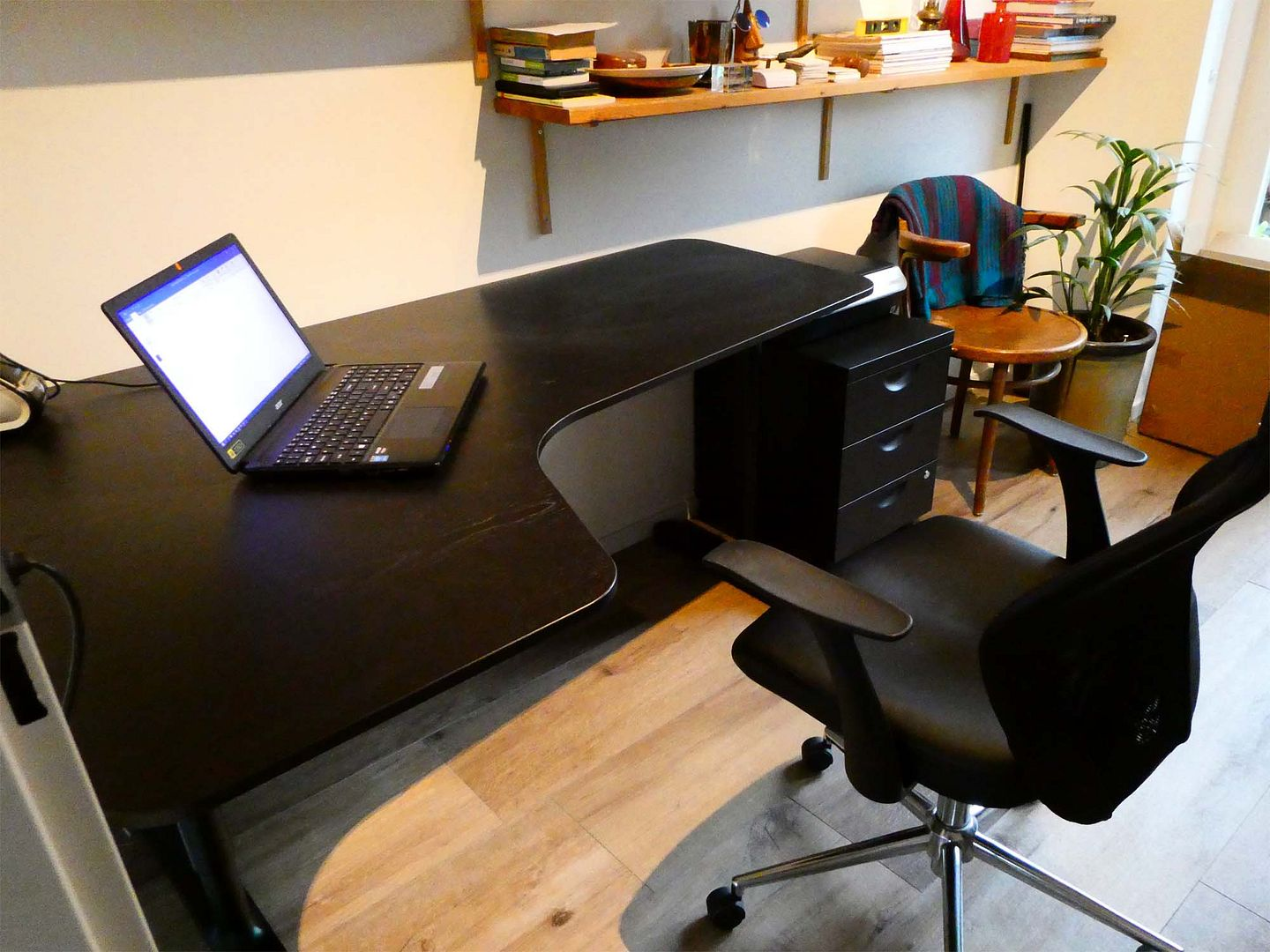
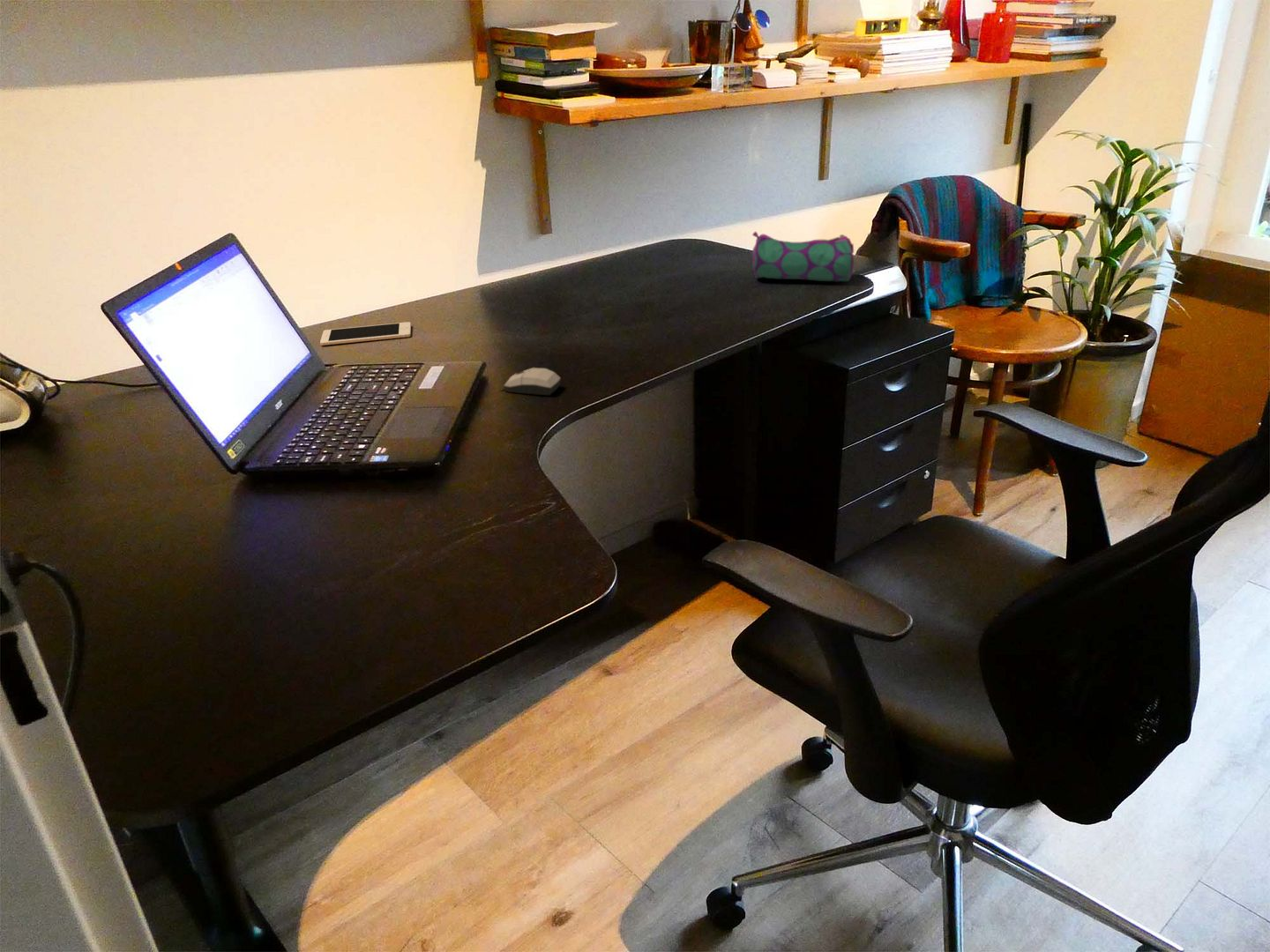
+ pencil case [751,231,855,282]
+ cell phone [319,321,412,346]
+ computer mouse [503,367,562,396]
